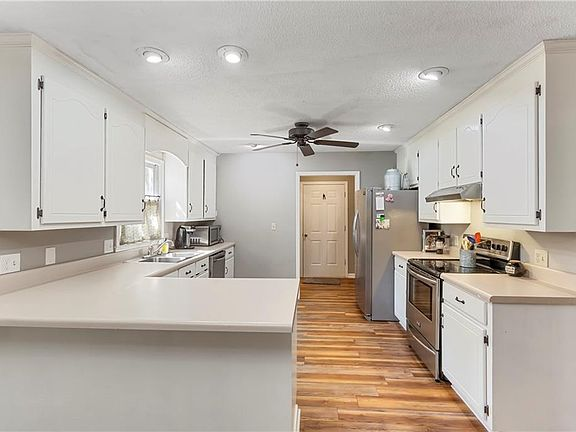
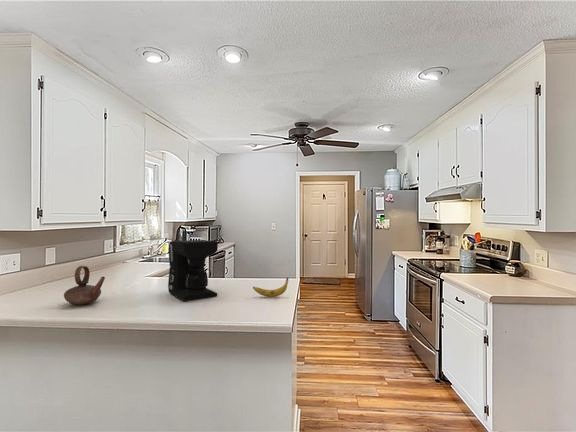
+ teapot [63,265,106,306]
+ banana [252,277,289,298]
+ coffee maker [167,239,219,302]
